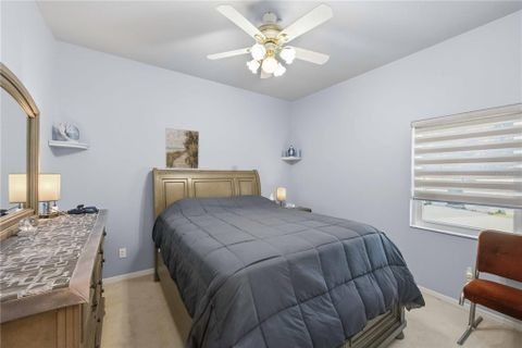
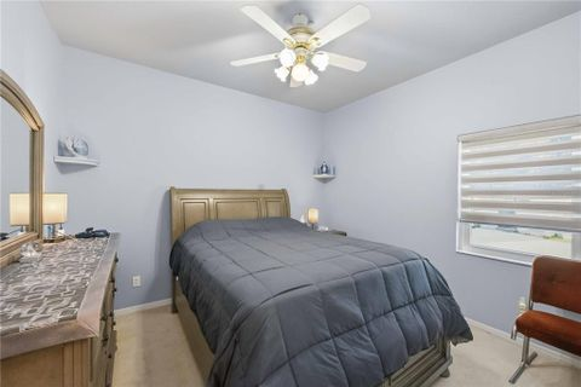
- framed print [164,127,200,170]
